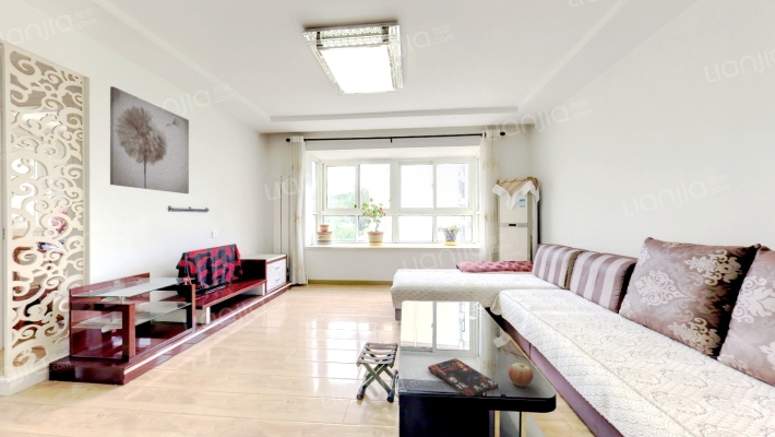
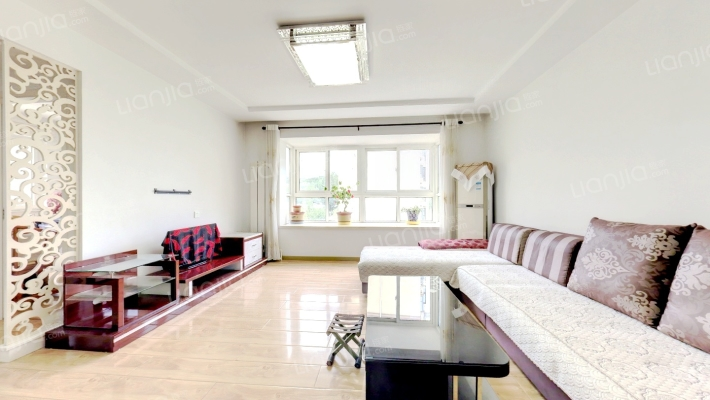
- book [427,357,499,398]
- apple [508,362,535,388]
- wall art [109,85,190,194]
